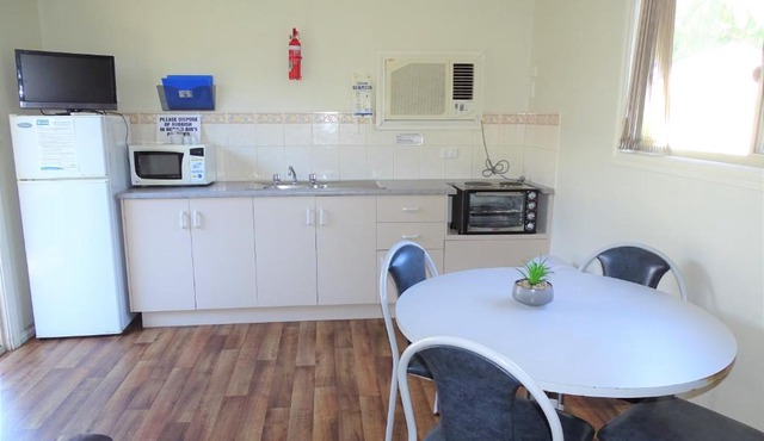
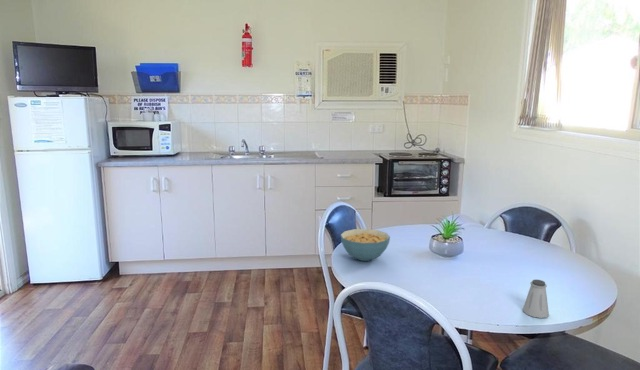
+ cereal bowl [340,228,391,262]
+ saltshaker [522,279,550,319]
